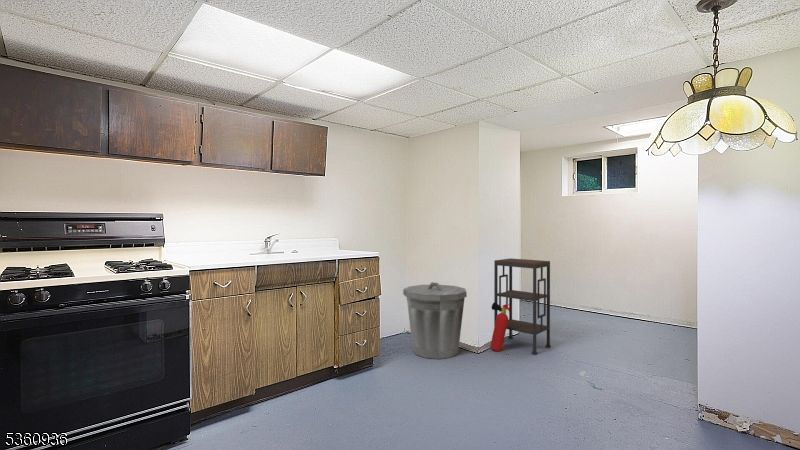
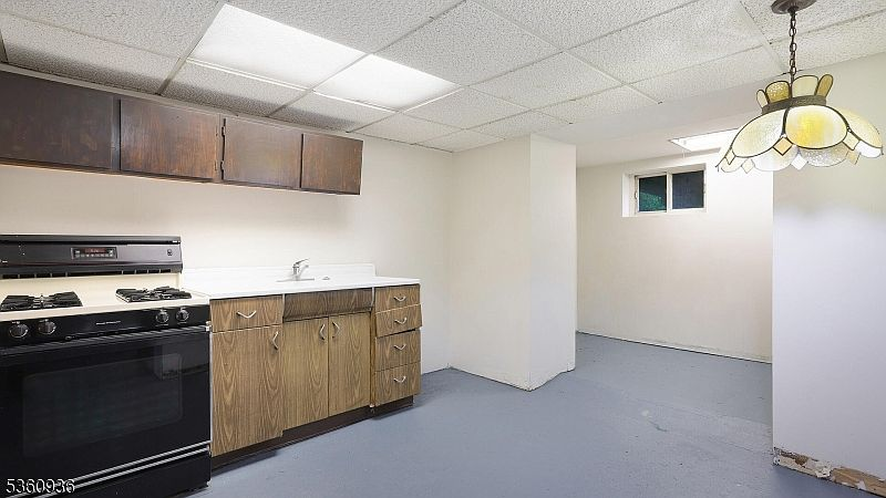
- trash can [402,281,468,360]
- fire extinguisher [489,302,510,352]
- shelving unit [493,257,552,356]
